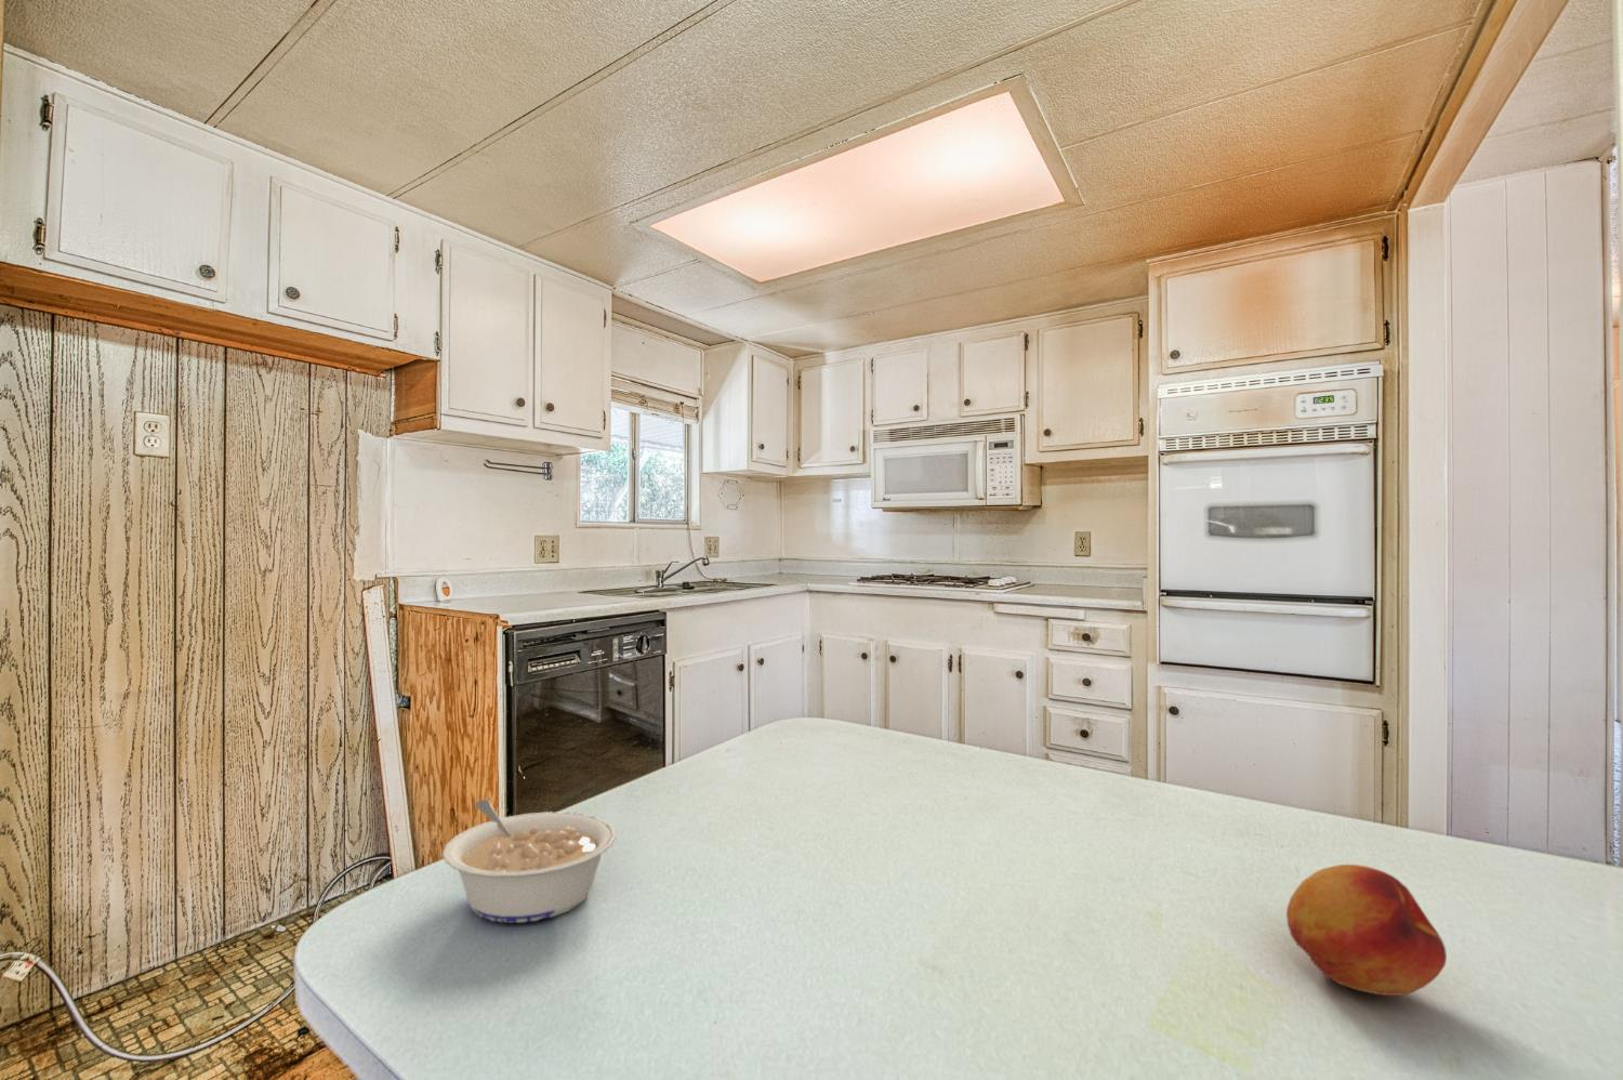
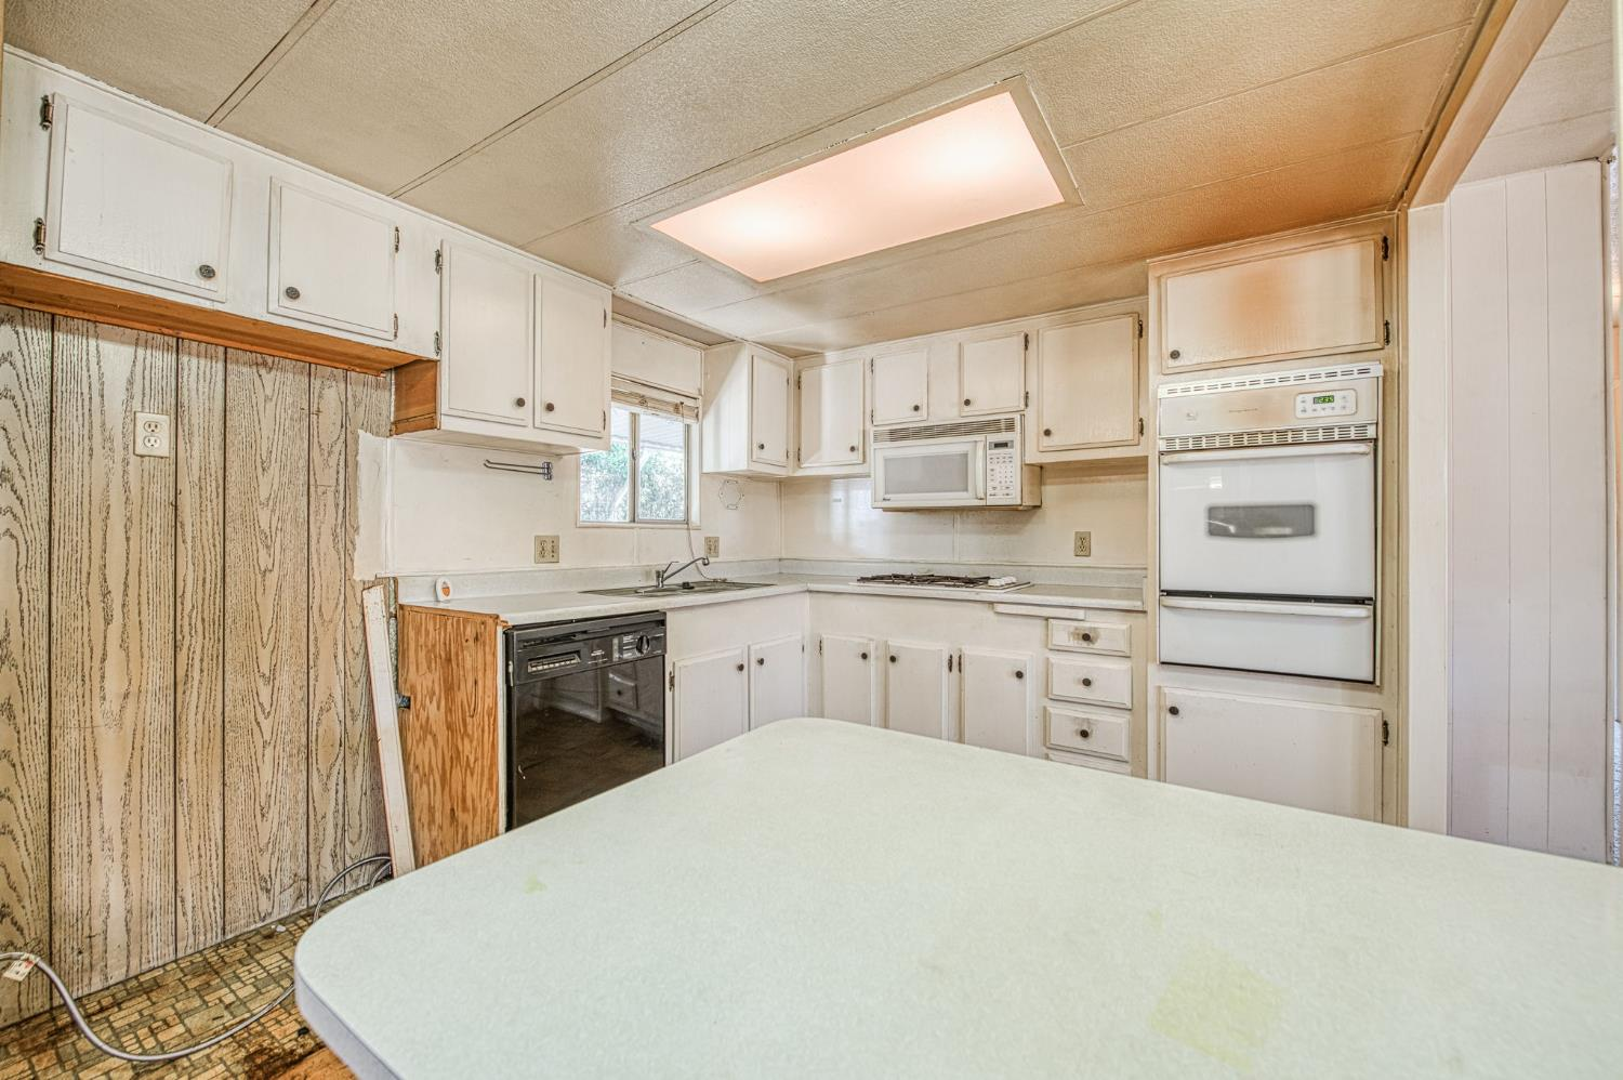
- fruit [1286,863,1448,997]
- legume [441,799,617,925]
